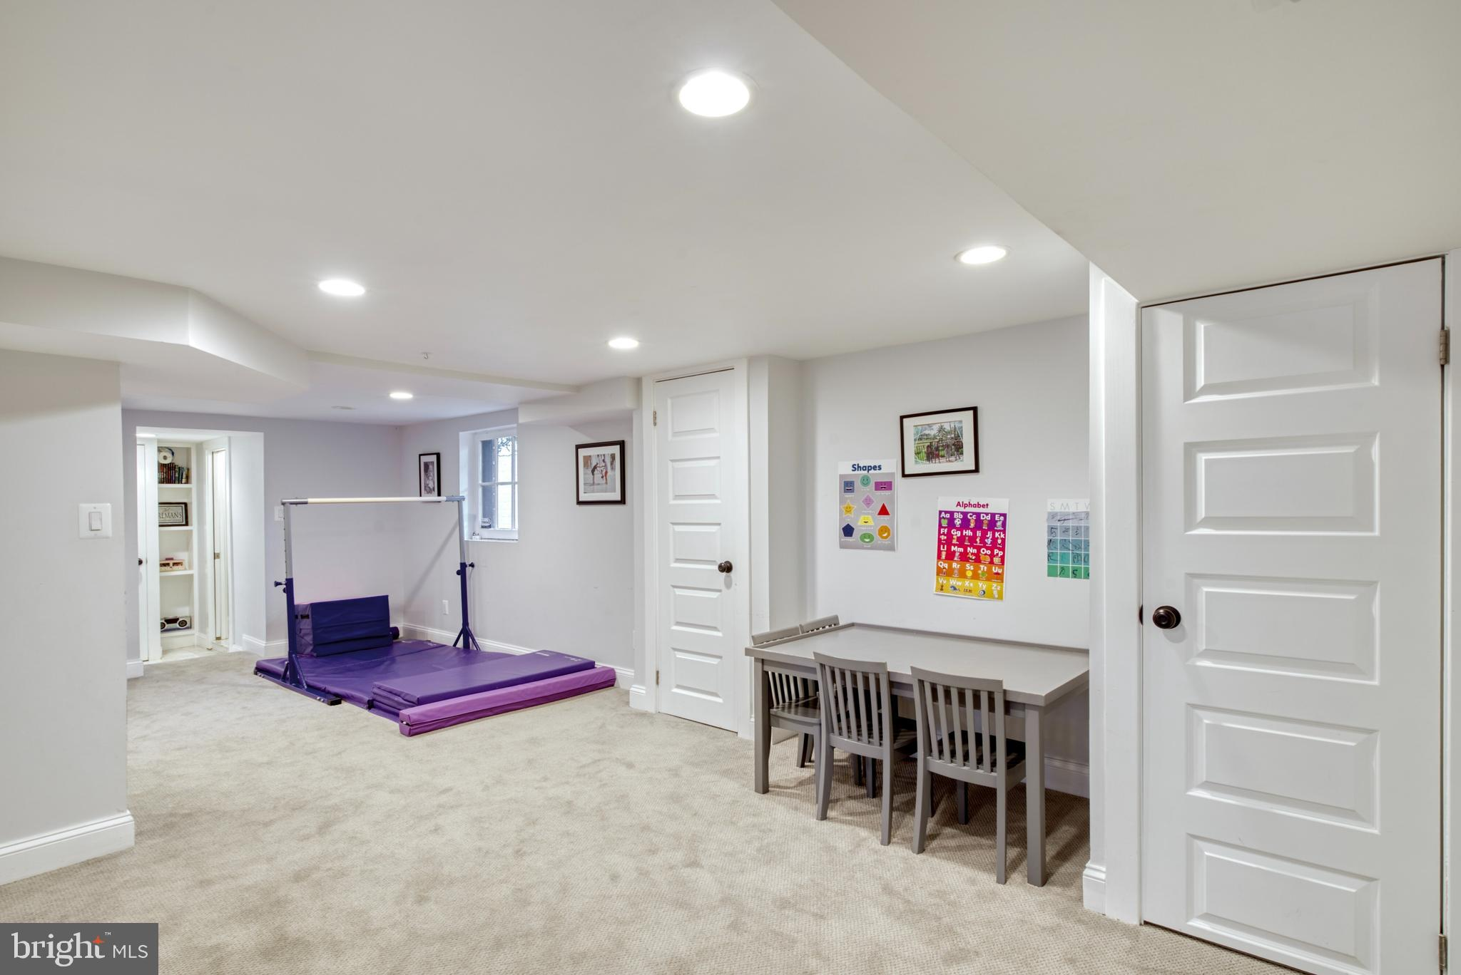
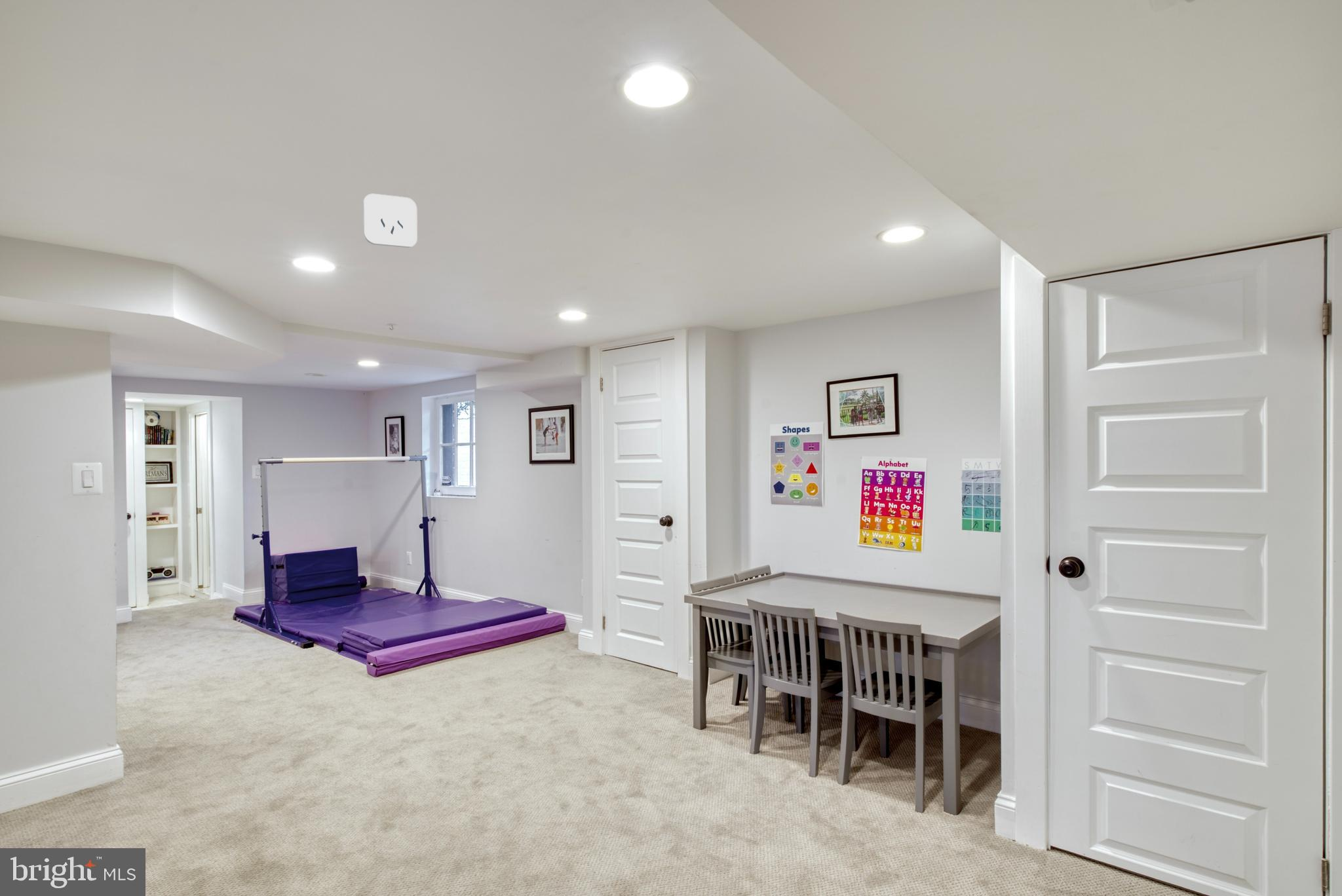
+ smoke detector [362,193,418,248]
